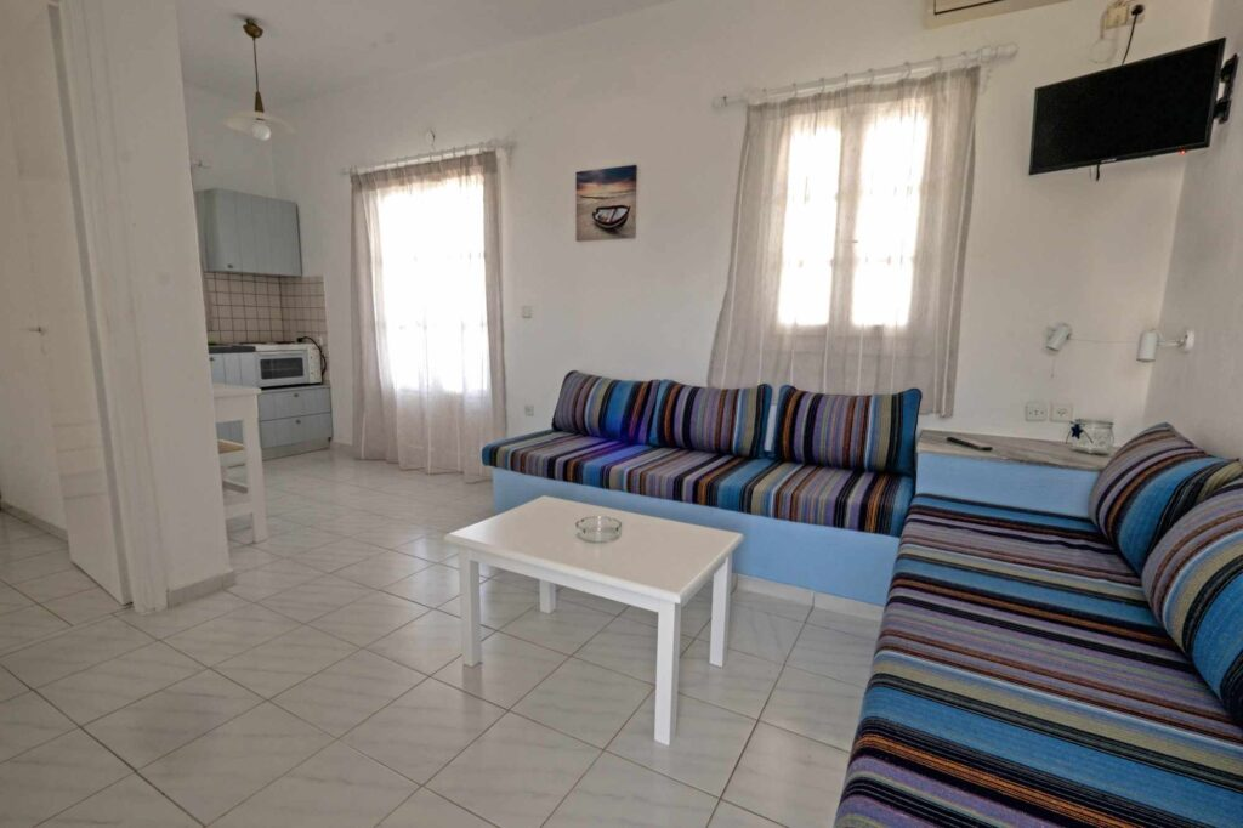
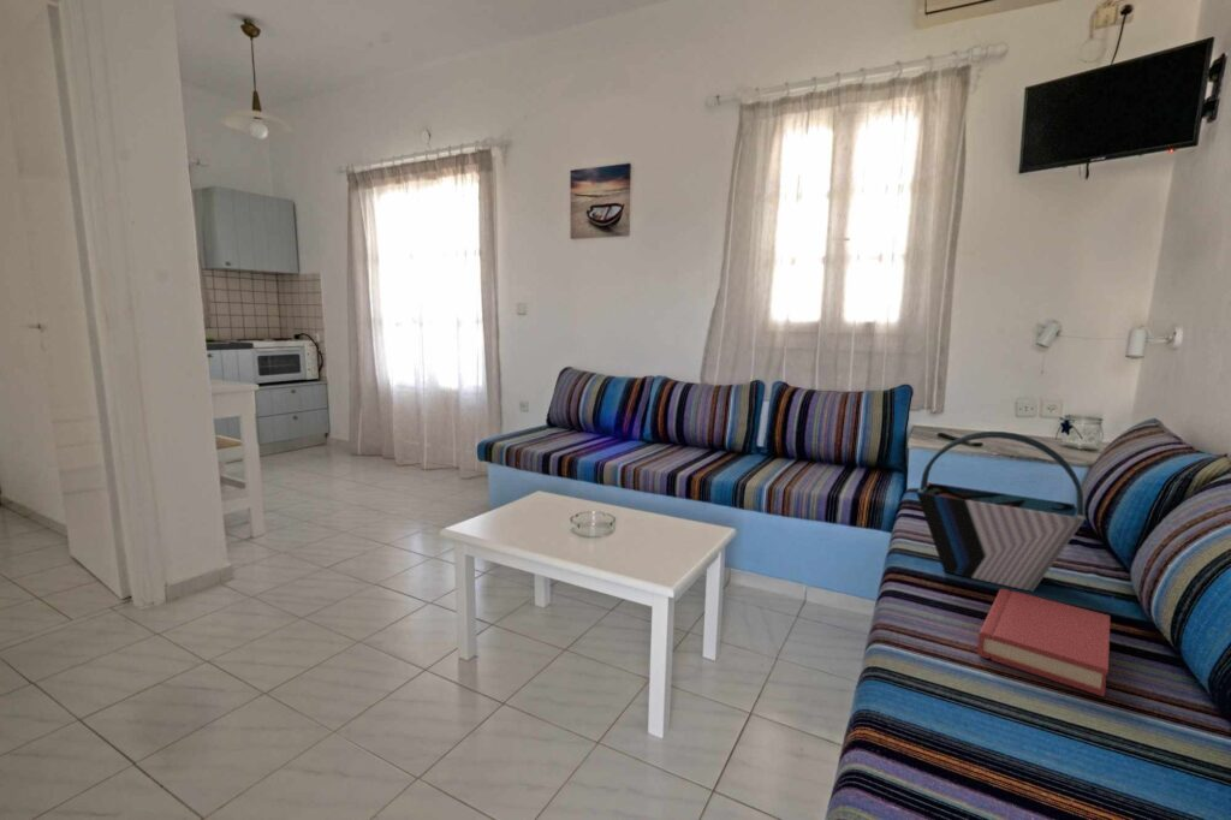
+ hardback book [976,588,1111,699]
+ tote bag [916,430,1087,593]
